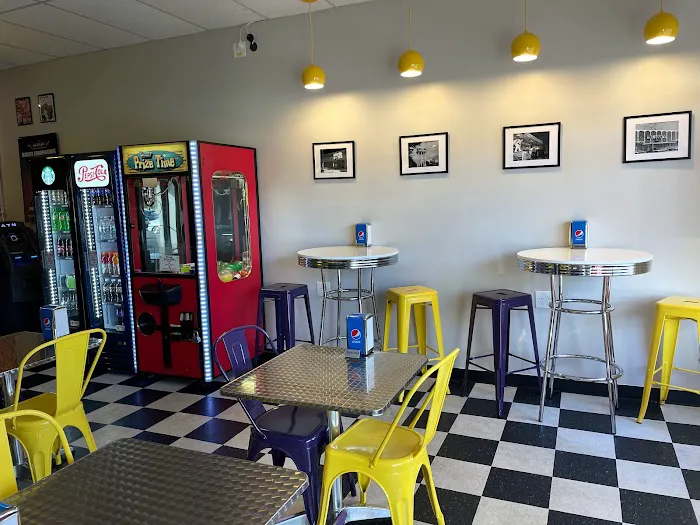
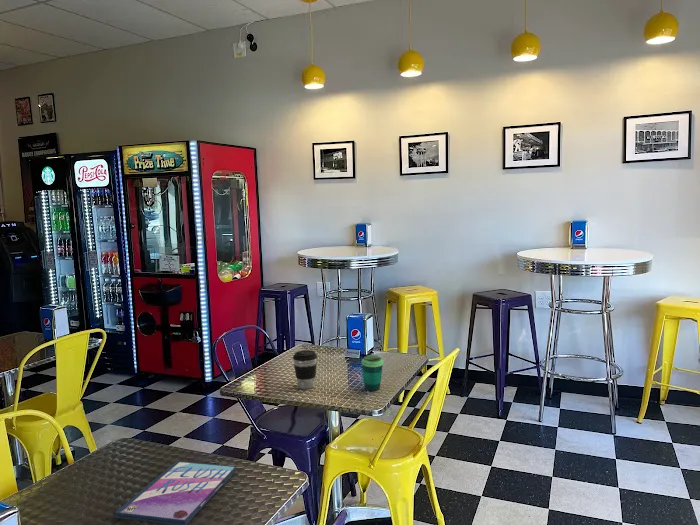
+ video game case [115,460,237,525]
+ cup [361,354,384,392]
+ coffee cup [292,349,318,390]
